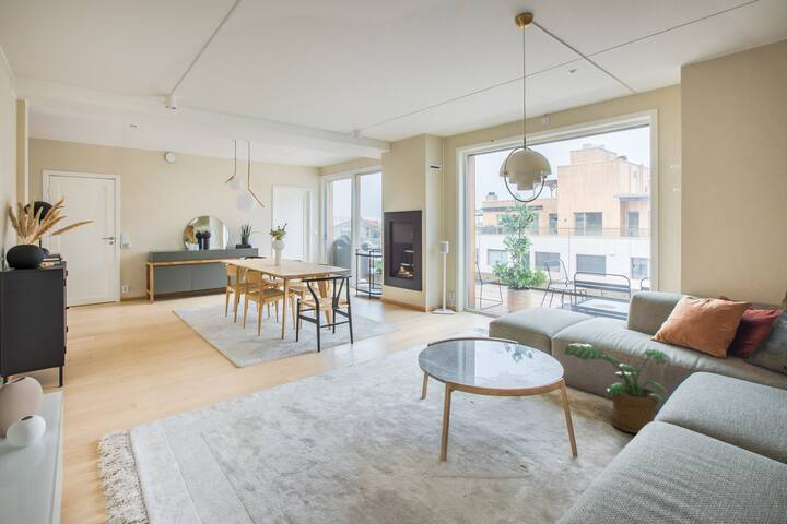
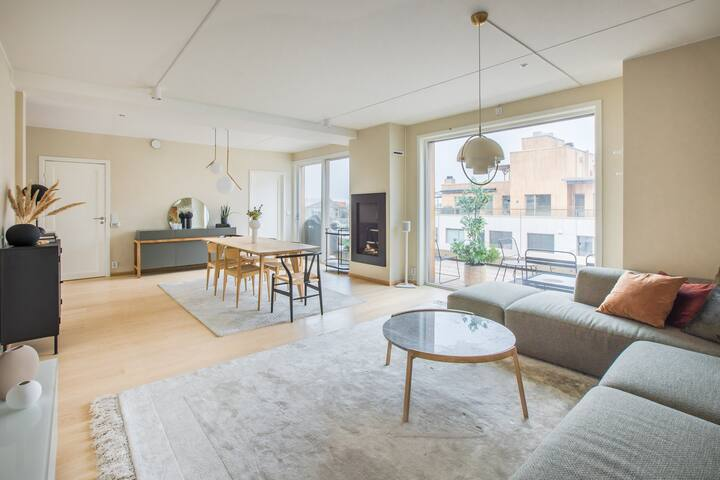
- potted plant [563,343,672,434]
